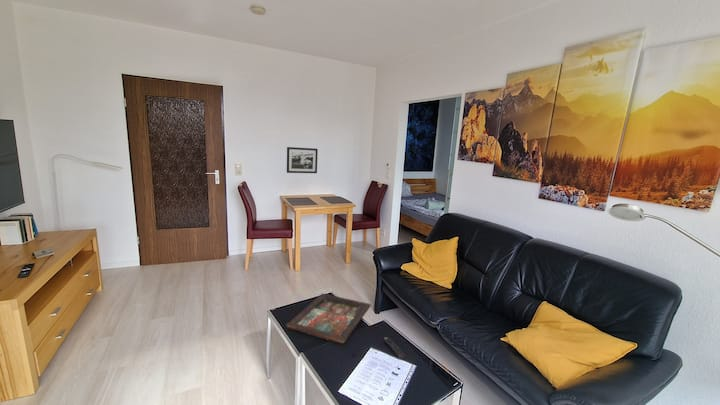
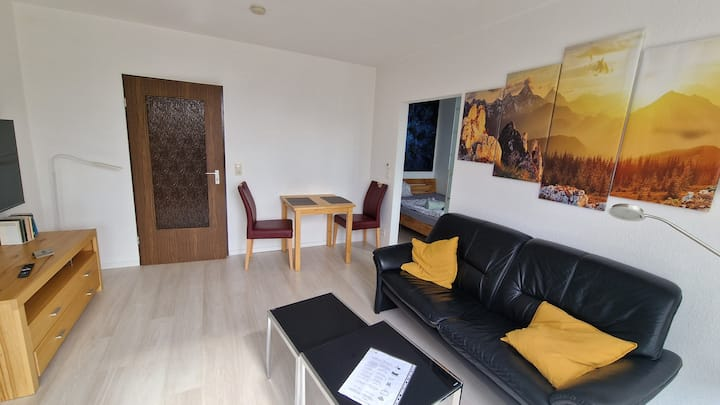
- picture frame [286,146,319,174]
- decorative tray [286,293,372,345]
- remote control [383,336,407,360]
